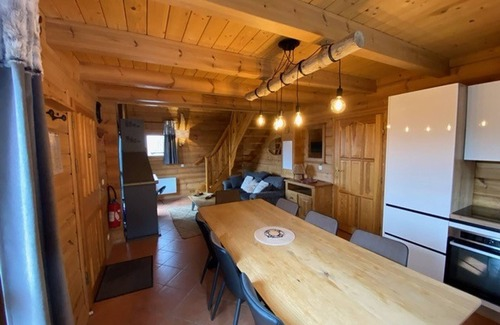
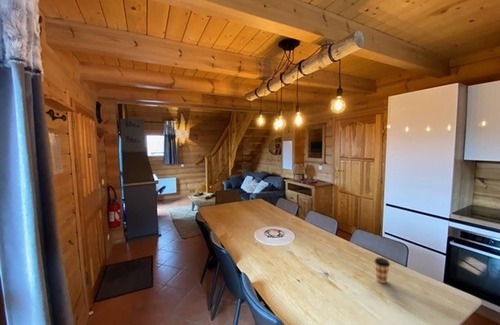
+ coffee cup [373,257,391,284]
